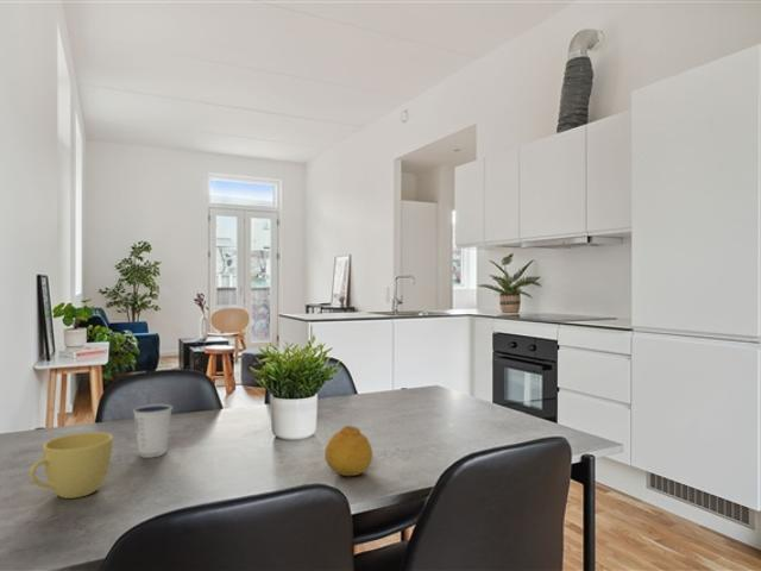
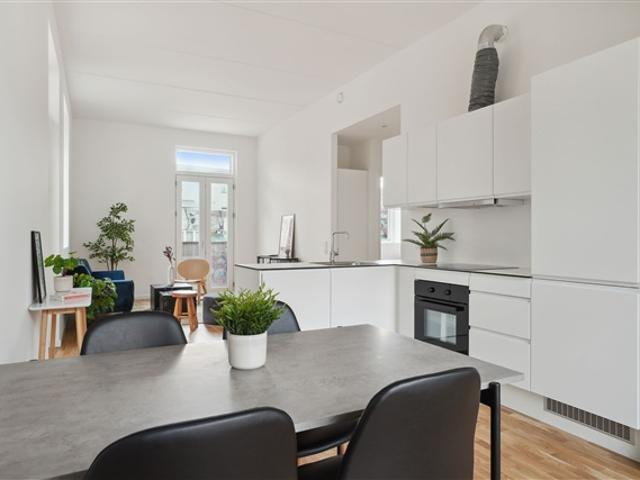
- dixie cup [132,403,174,459]
- fruit [323,425,373,477]
- cup [29,431,114,500]
